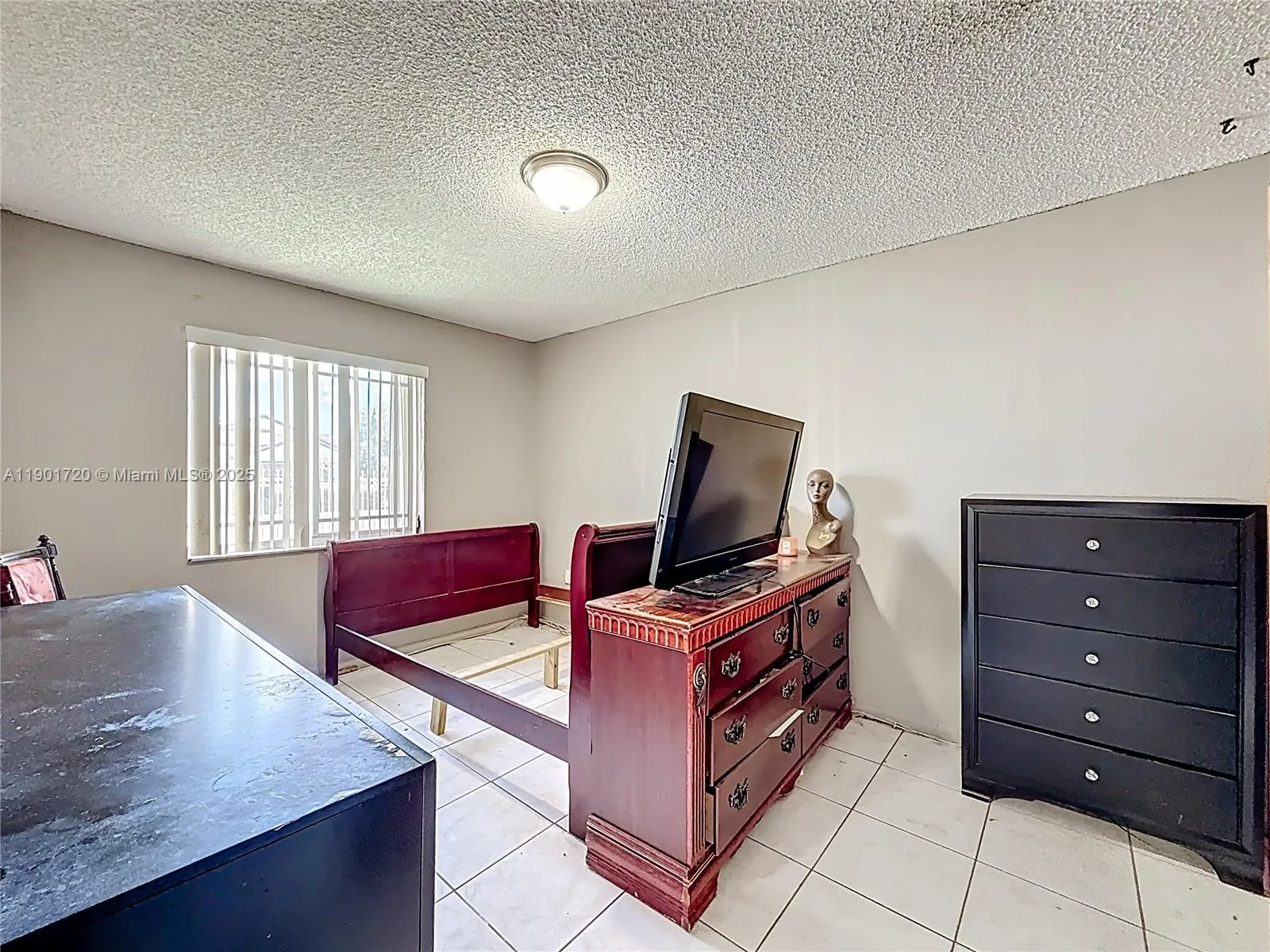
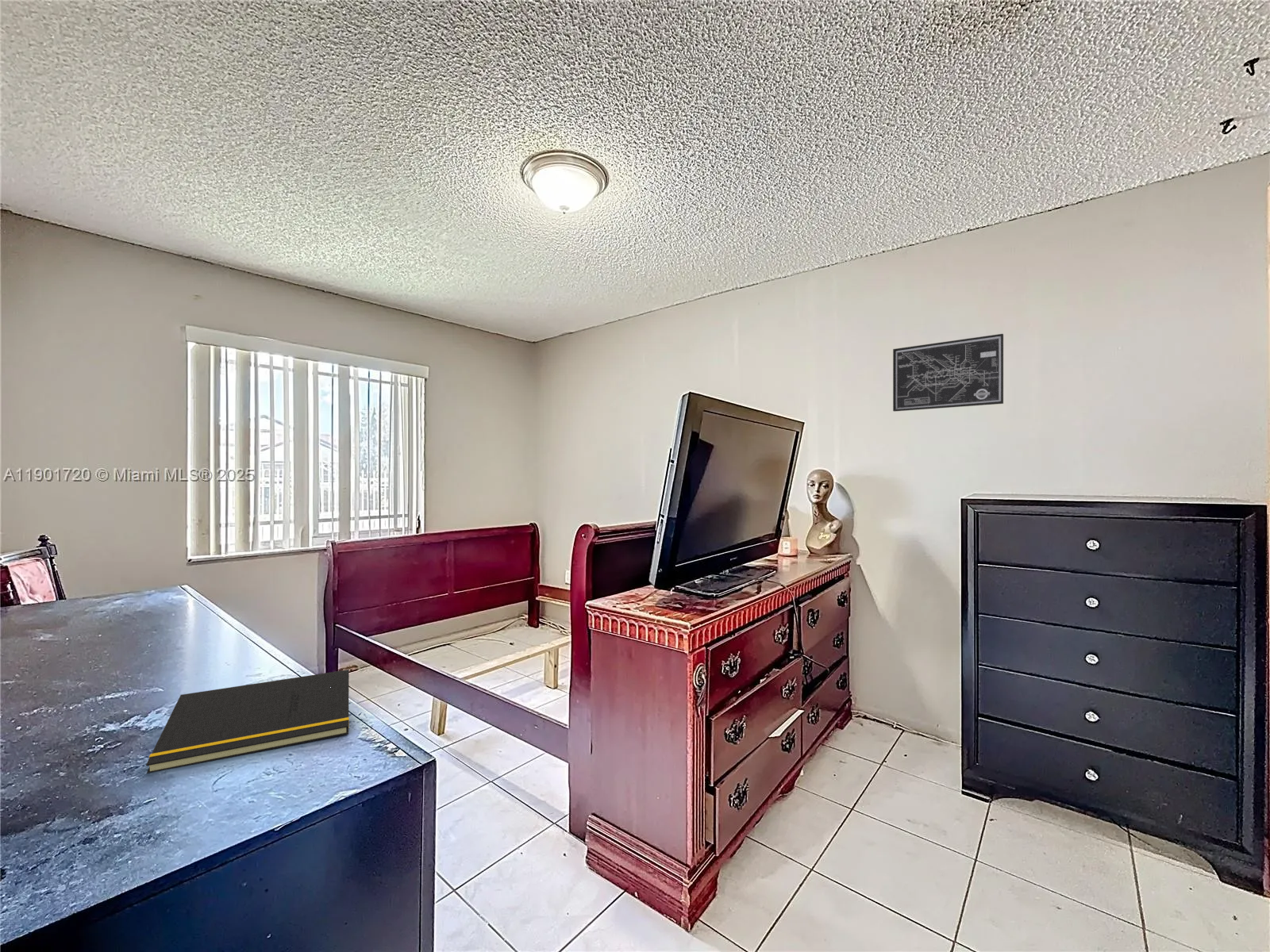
+ wall art [892,333,1004,412]
+ notepad [145,669,350,774]
